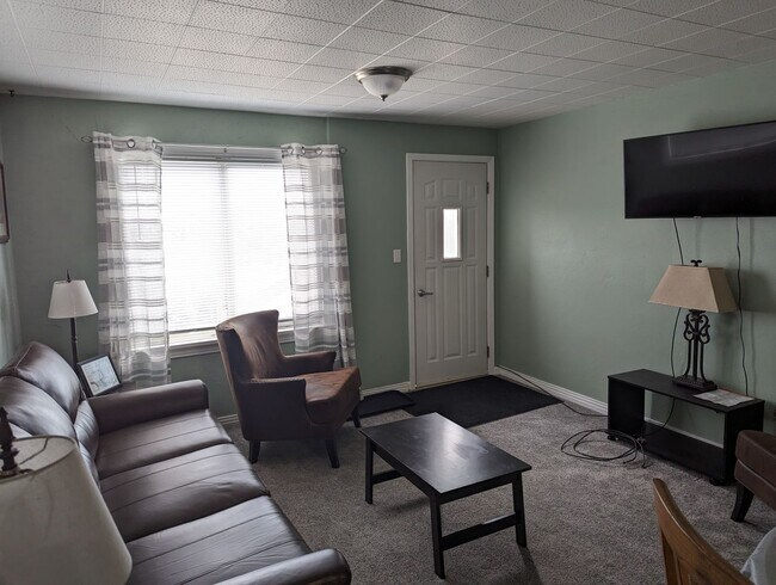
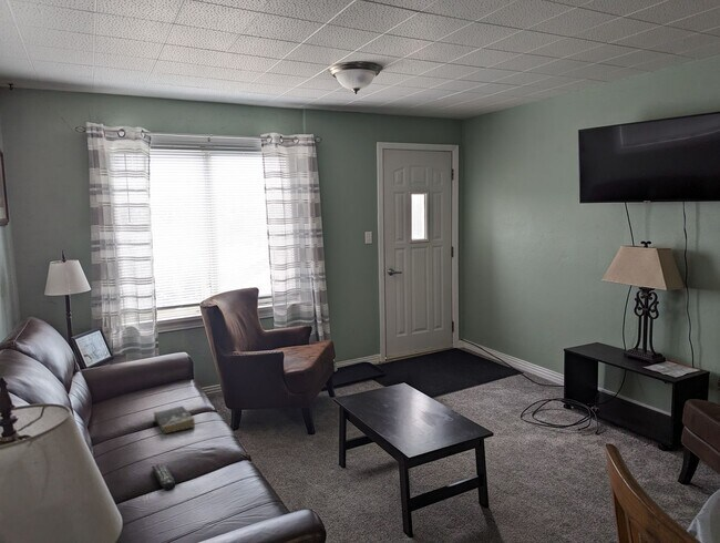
+ remote control [151,462,177,491]
+ book [152,404,196,434]
